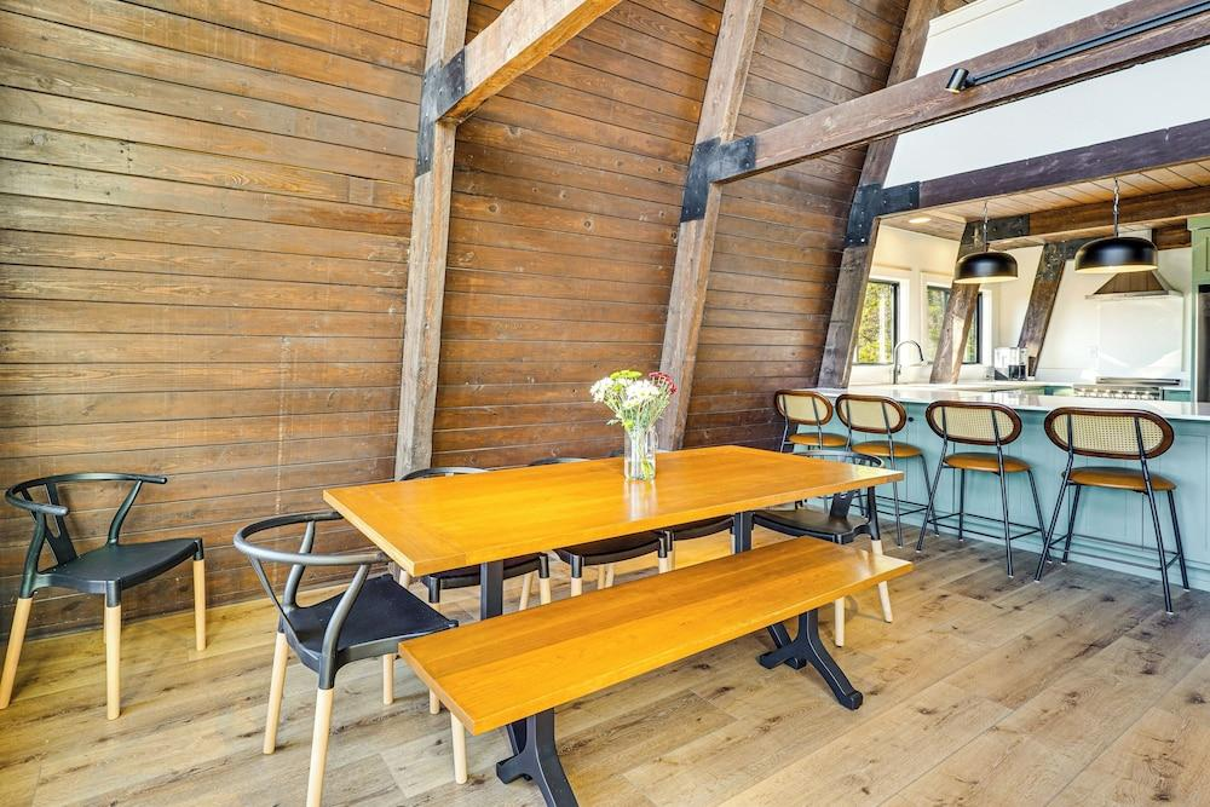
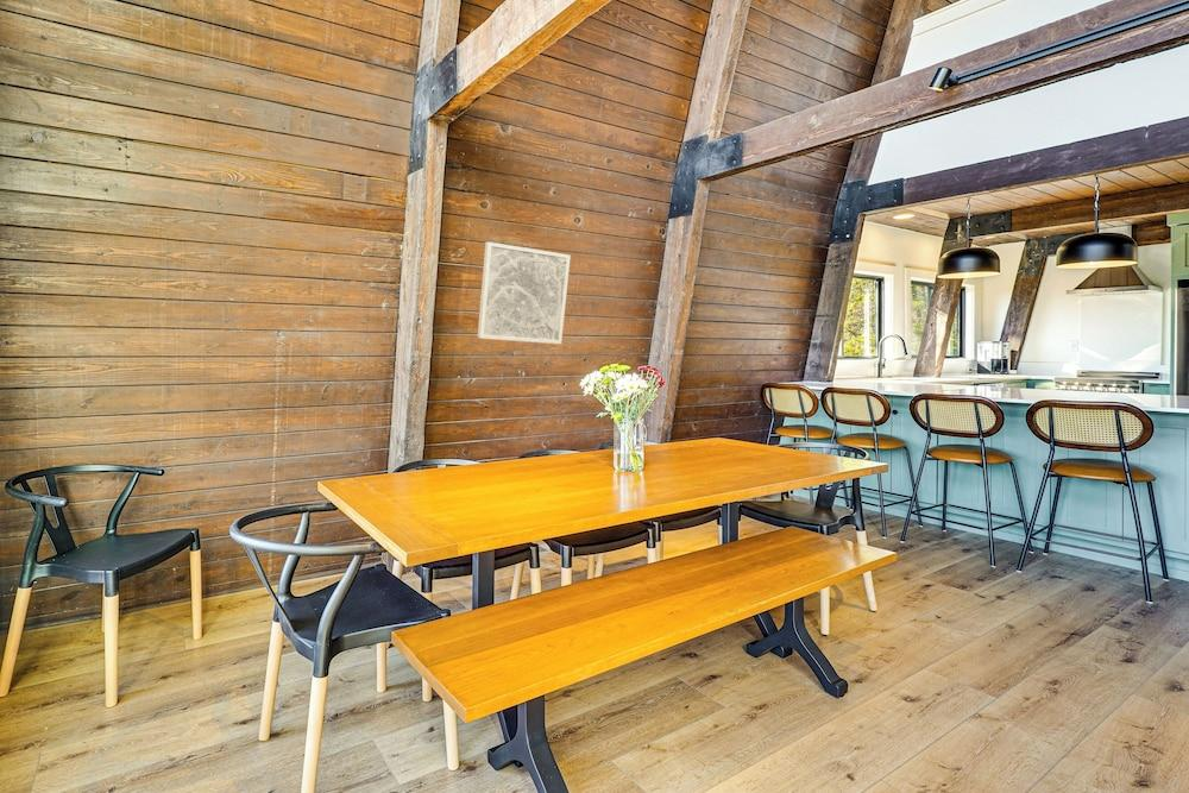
+ wall art [477,241,572,345]
